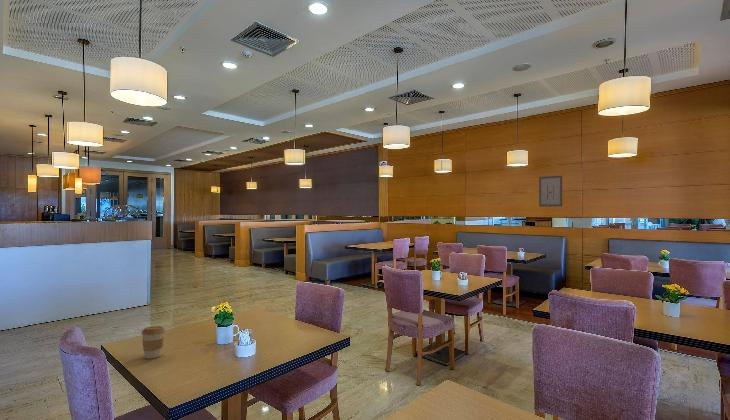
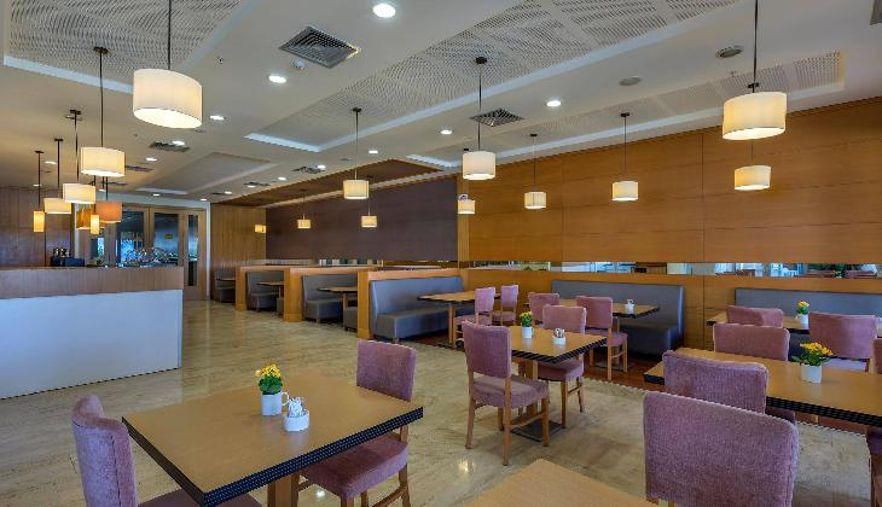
- coffee cup [140,325,166,360]
- wall art [538,175,563,208]
